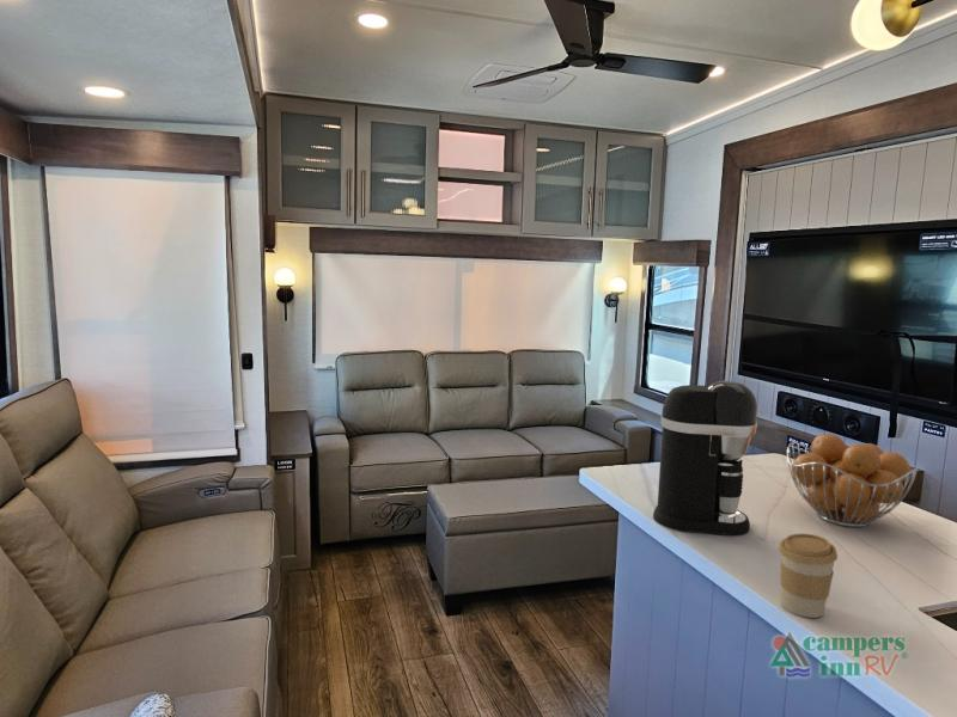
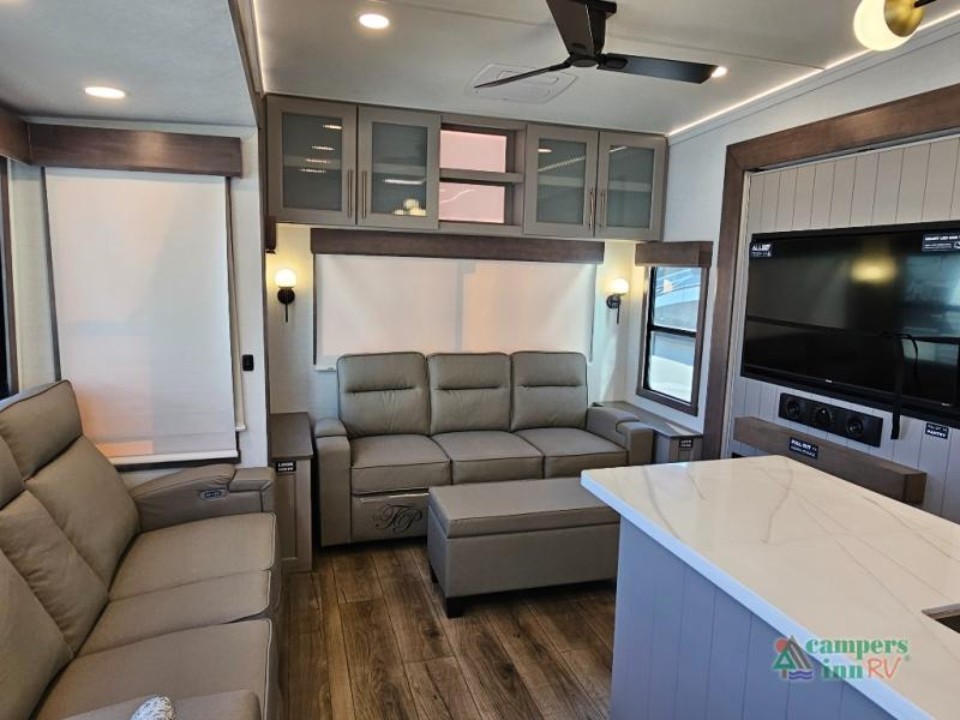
- coffee maker [652,380,758,535]
- coffee cup [778,532,839,619]
- fruit basket [786,433,919,528]
